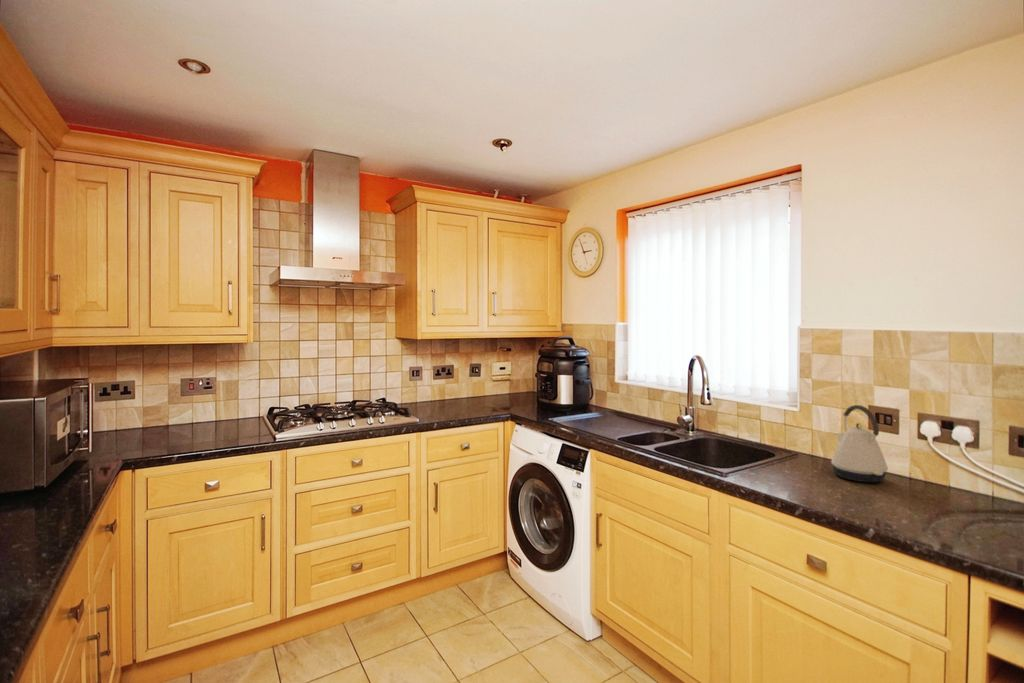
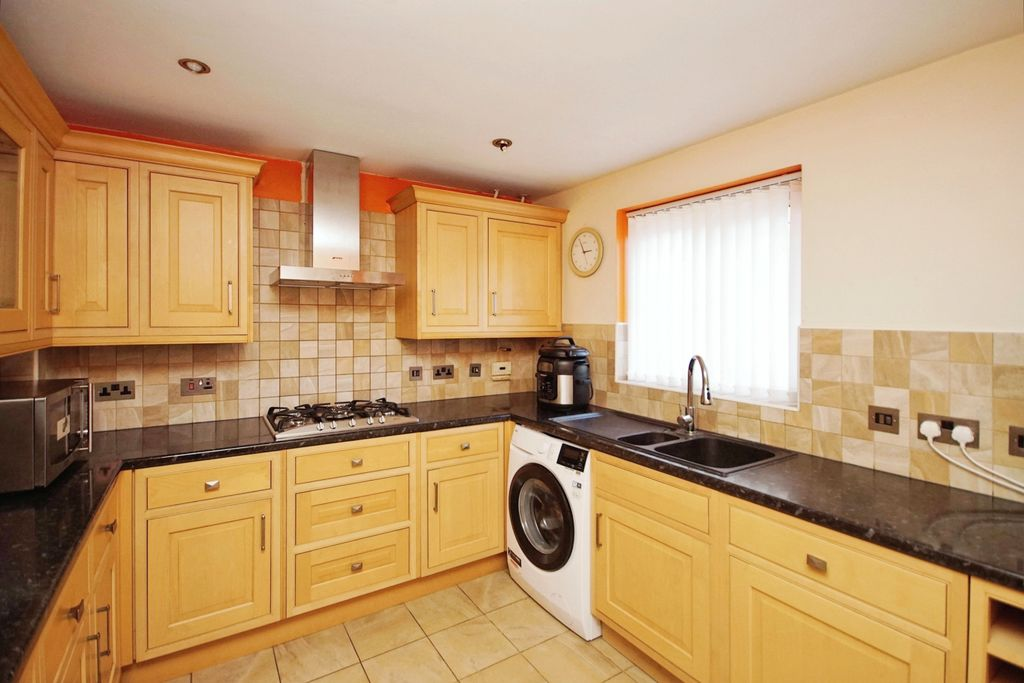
- kettle [830,404,889,483]
